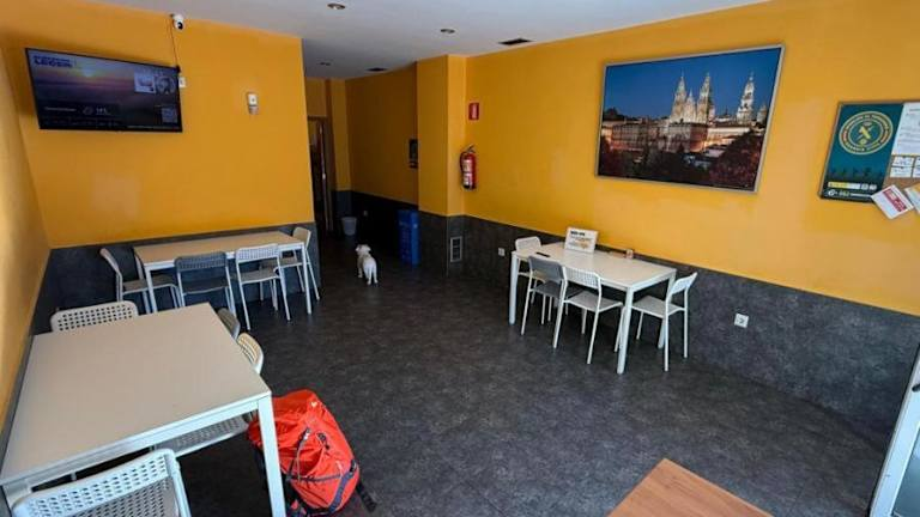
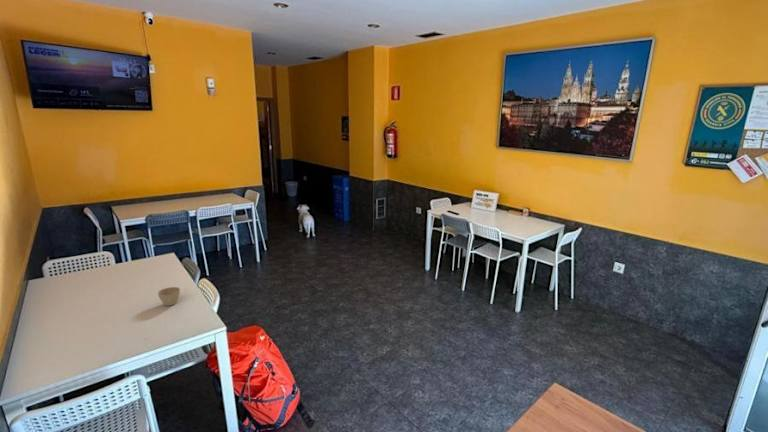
+ flower pot [157,286,181,307]
